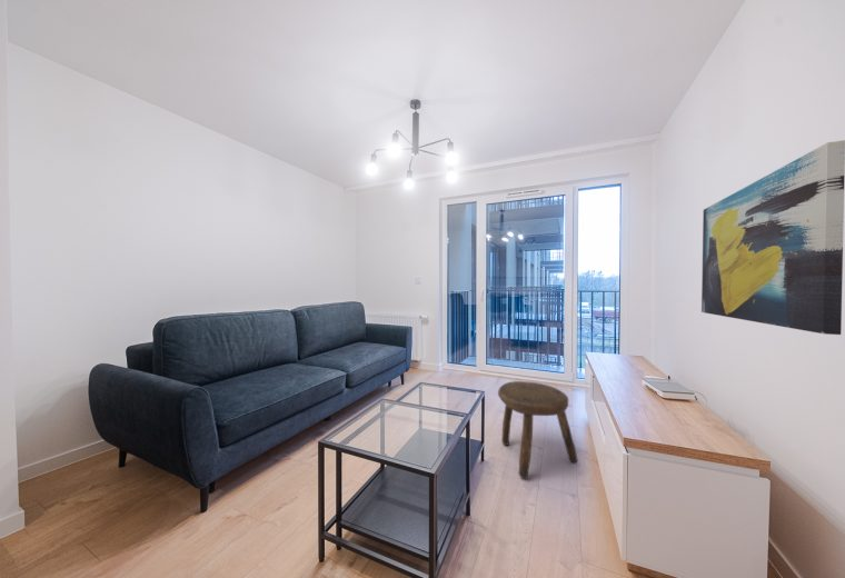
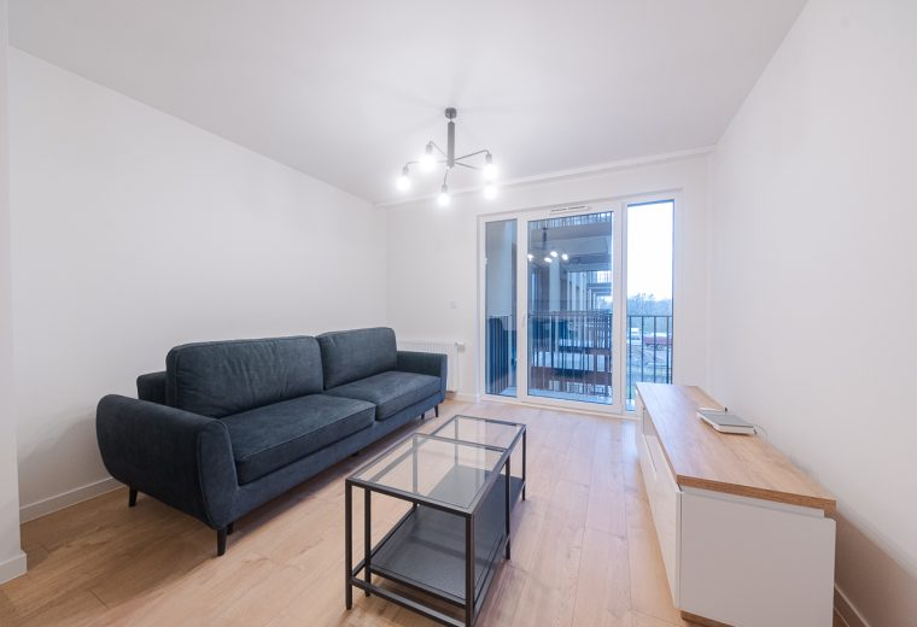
- wall art [700,139,845,336]
- stool [497,380,579,480]
